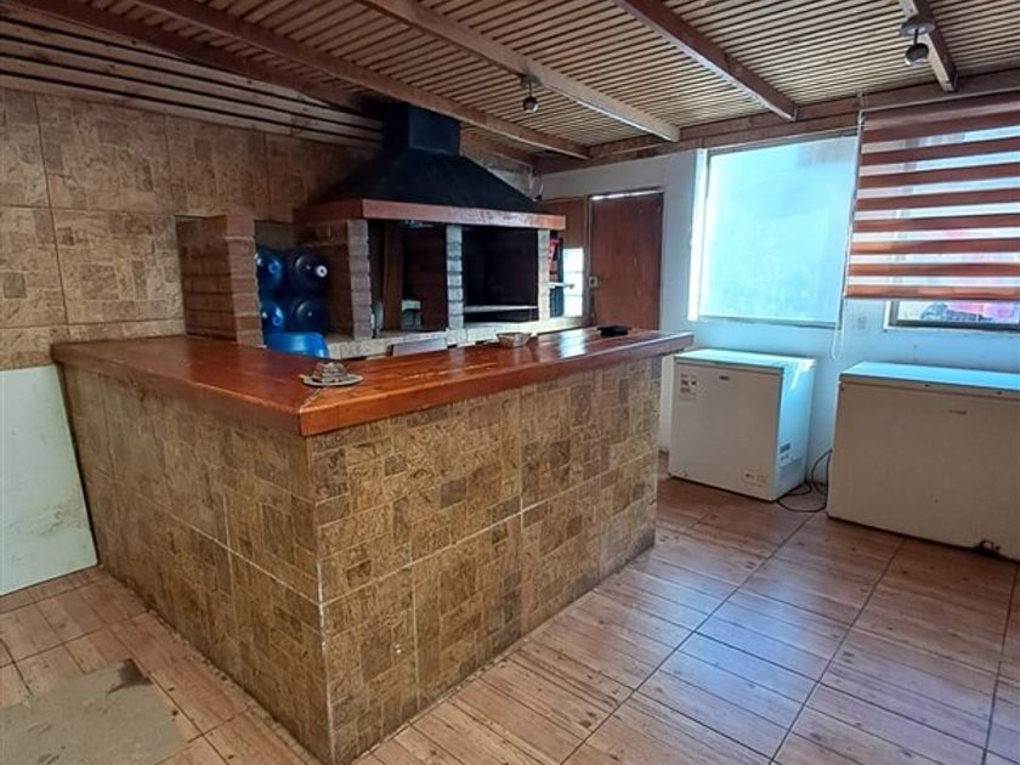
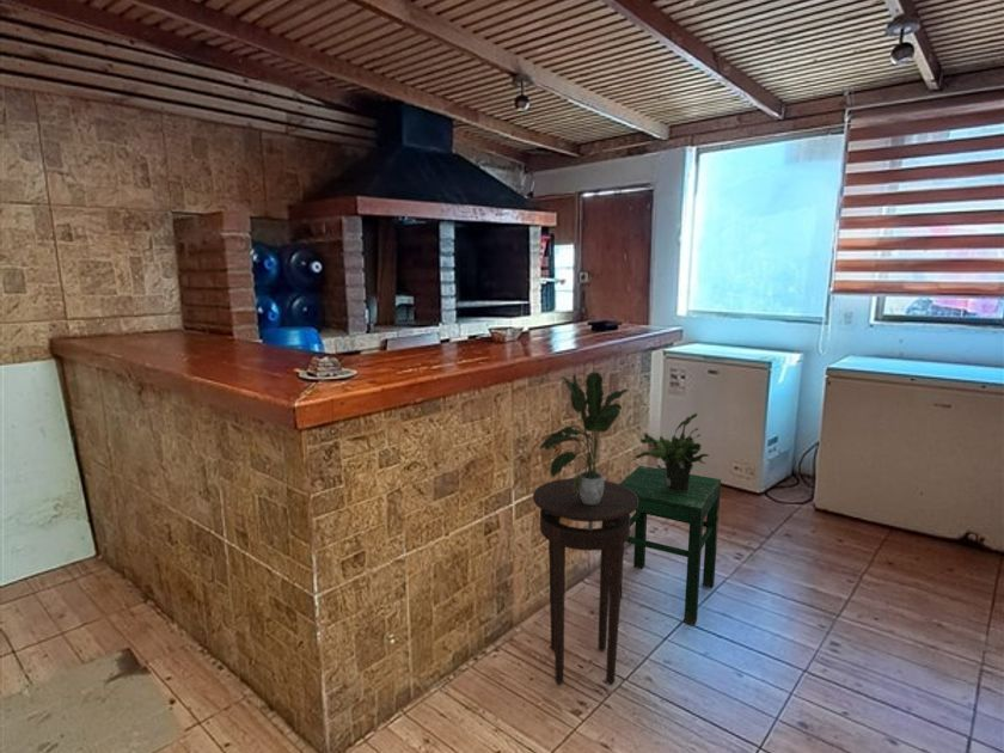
+ stool [610,465,722,625]
+ potted plant [633,412,710,491]
+ stool [532,477,638,686]
+ potted plant [538,371,629,504]
